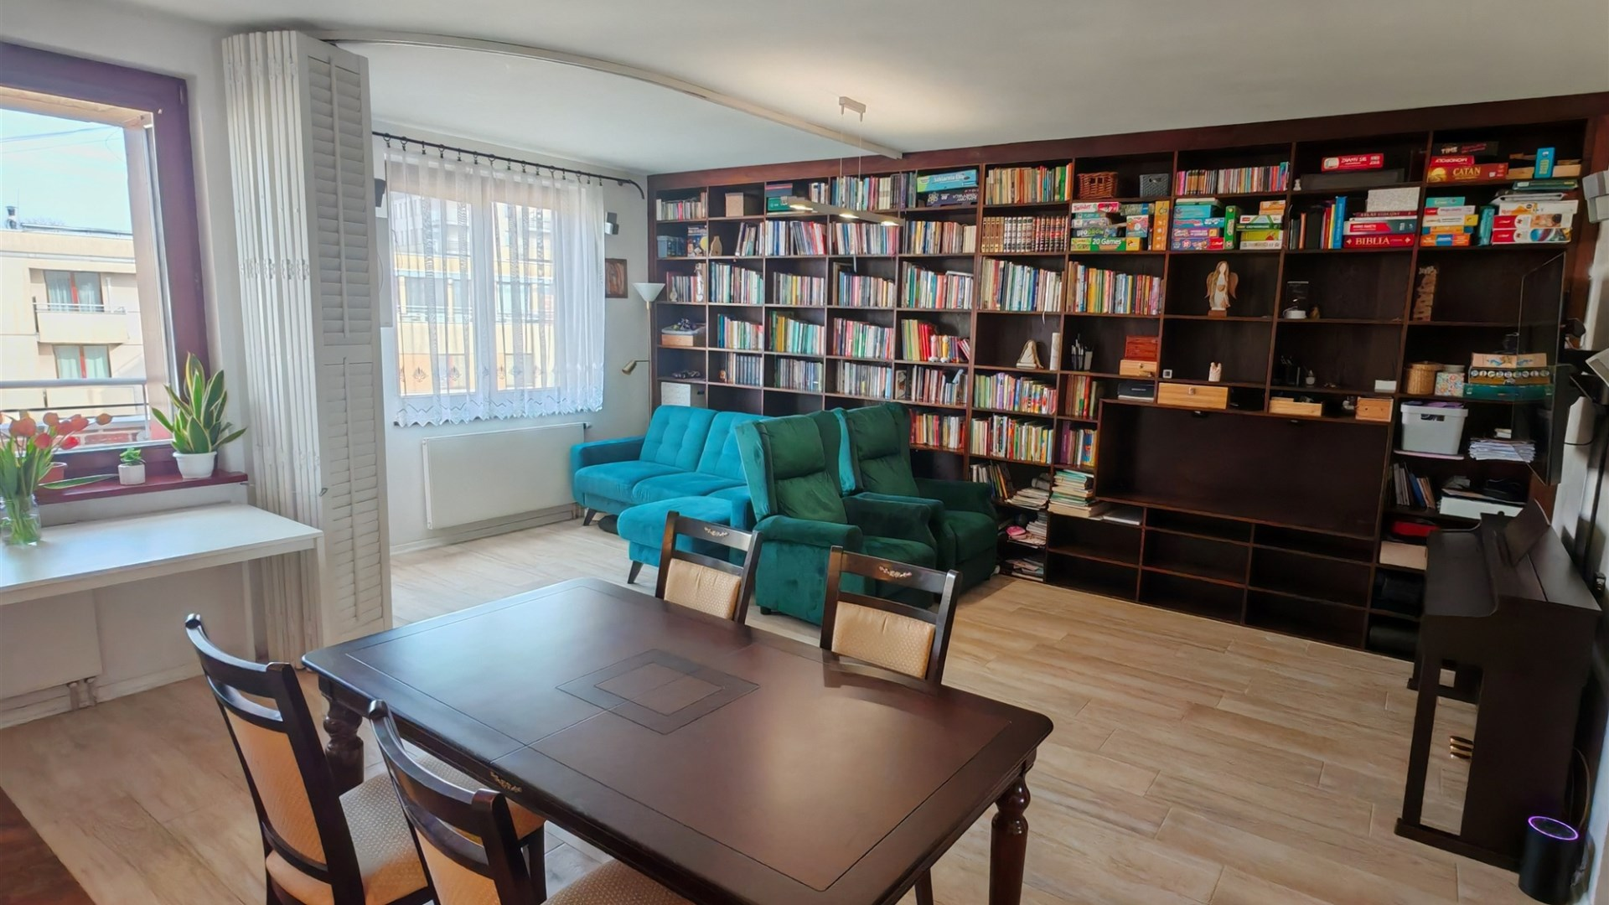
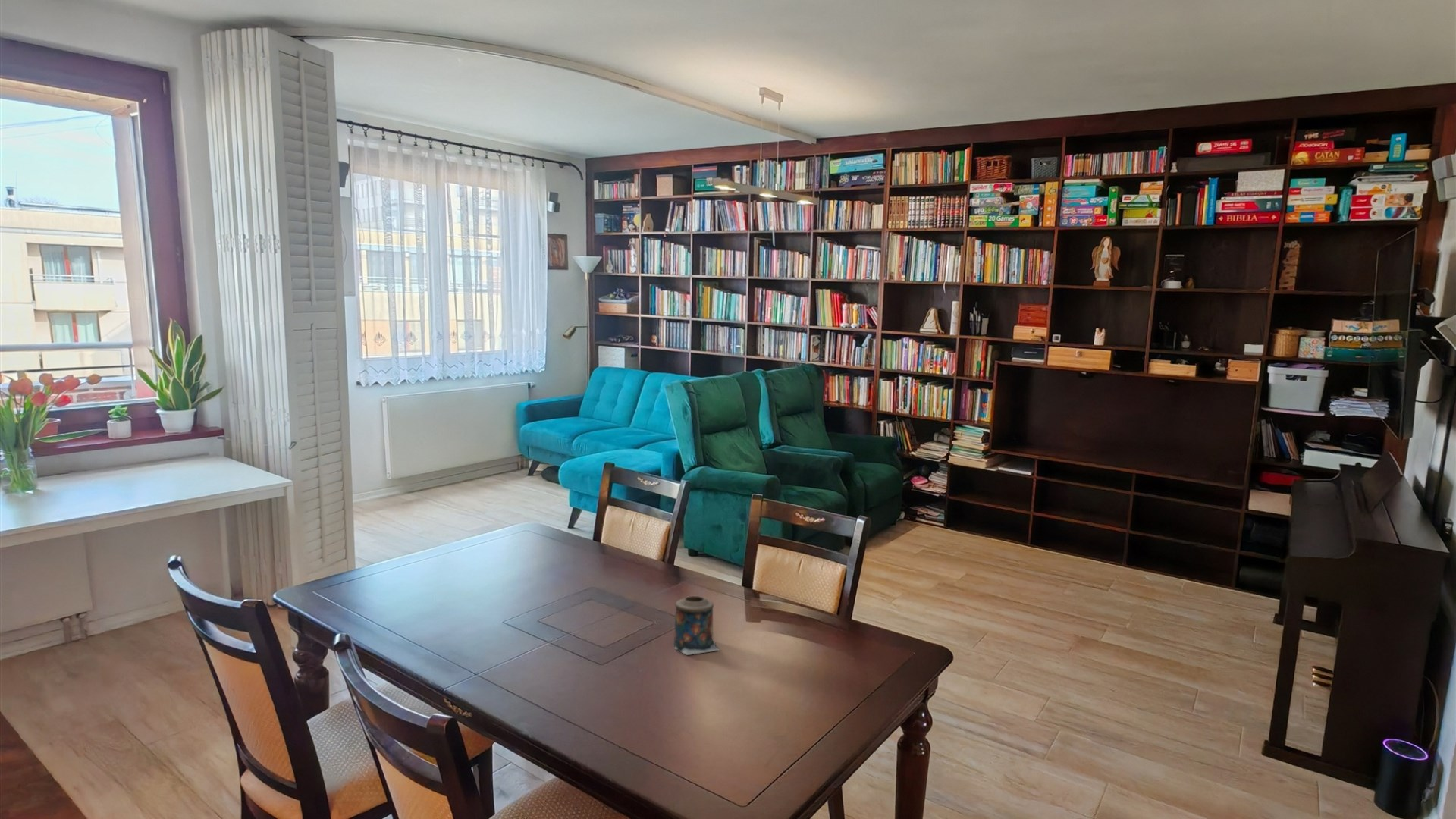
+ candle [673,595,721,656]
